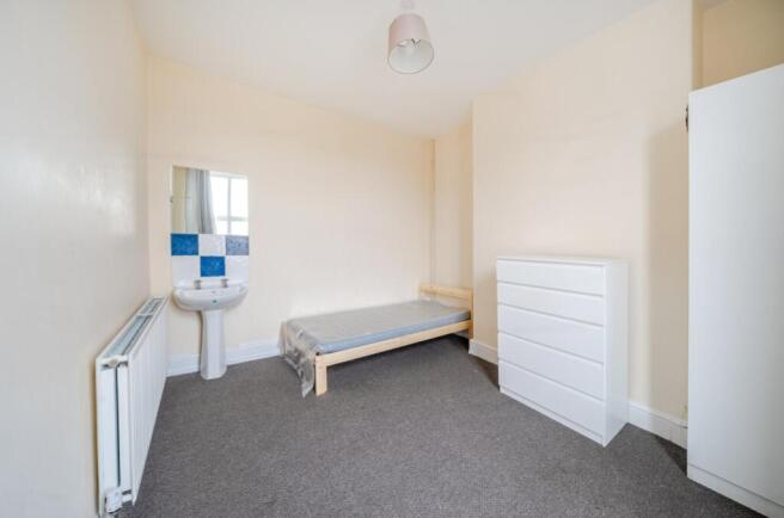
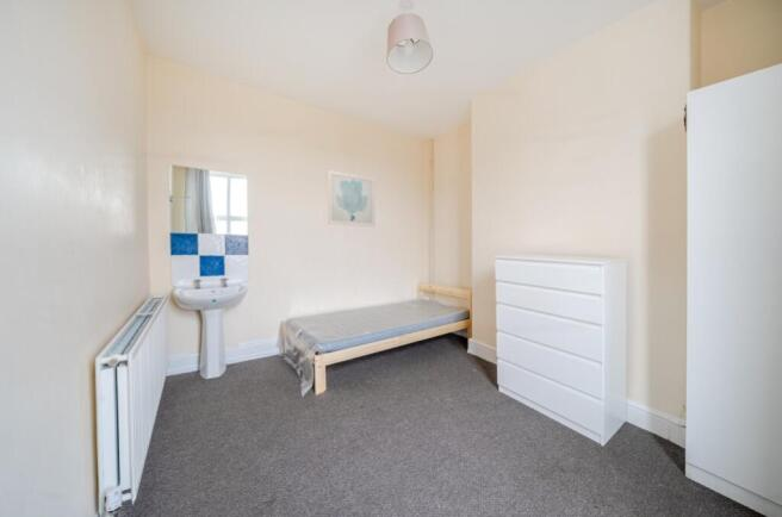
+ wall art [327,169,377,228]
